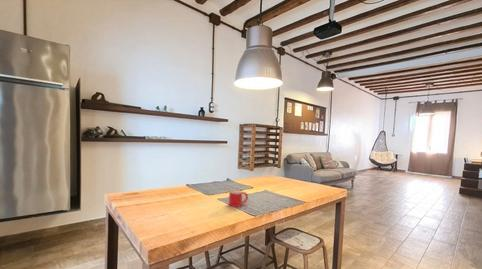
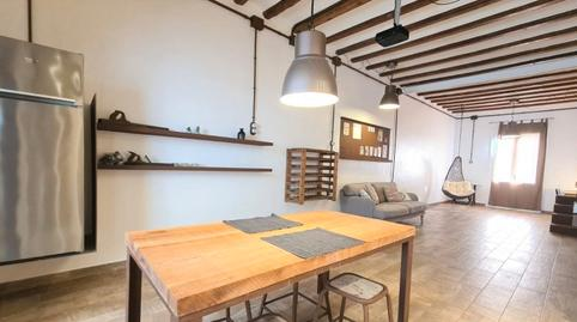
- mug [228,189,249,208]
